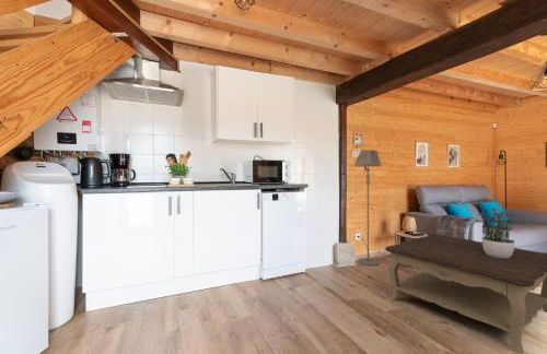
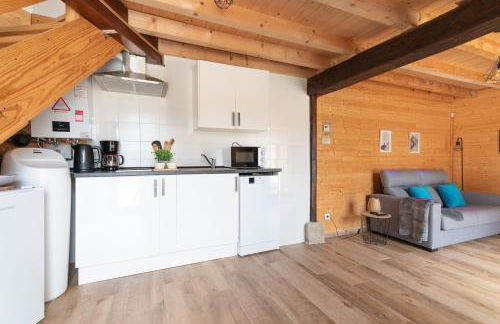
- potted plant [477,206,516,258]
- coffee table [384,233,547,354]
- floor lamp [353,149,383,267]
